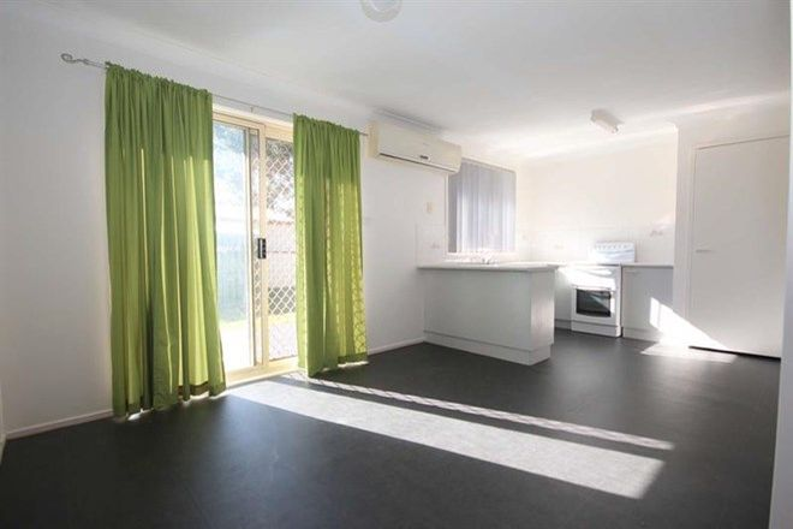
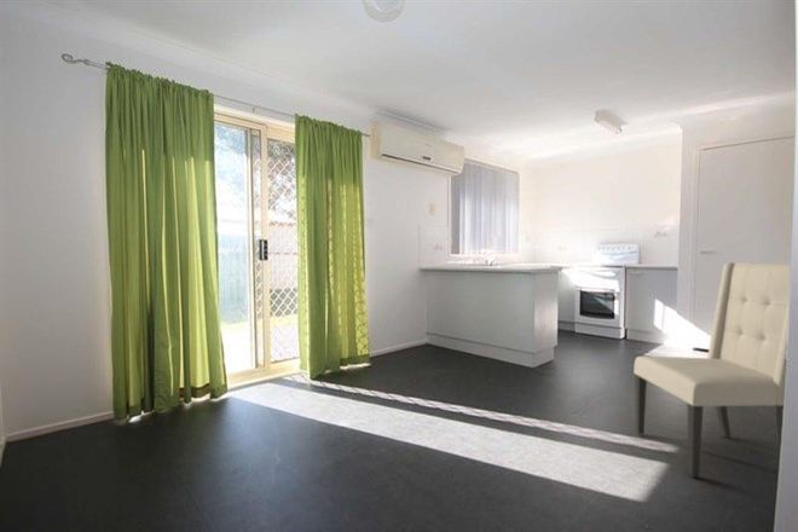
+ chair [632,261,792,479]
